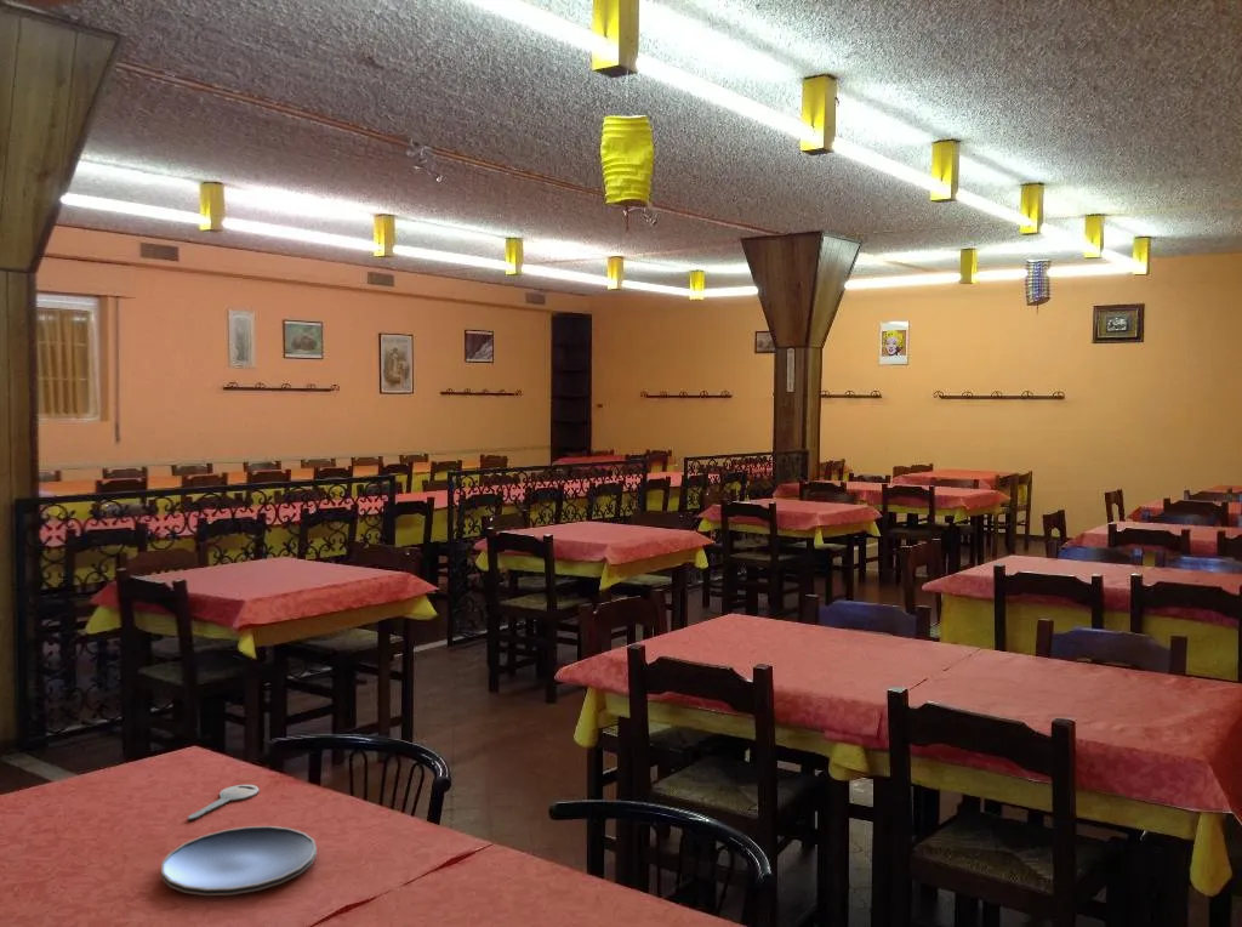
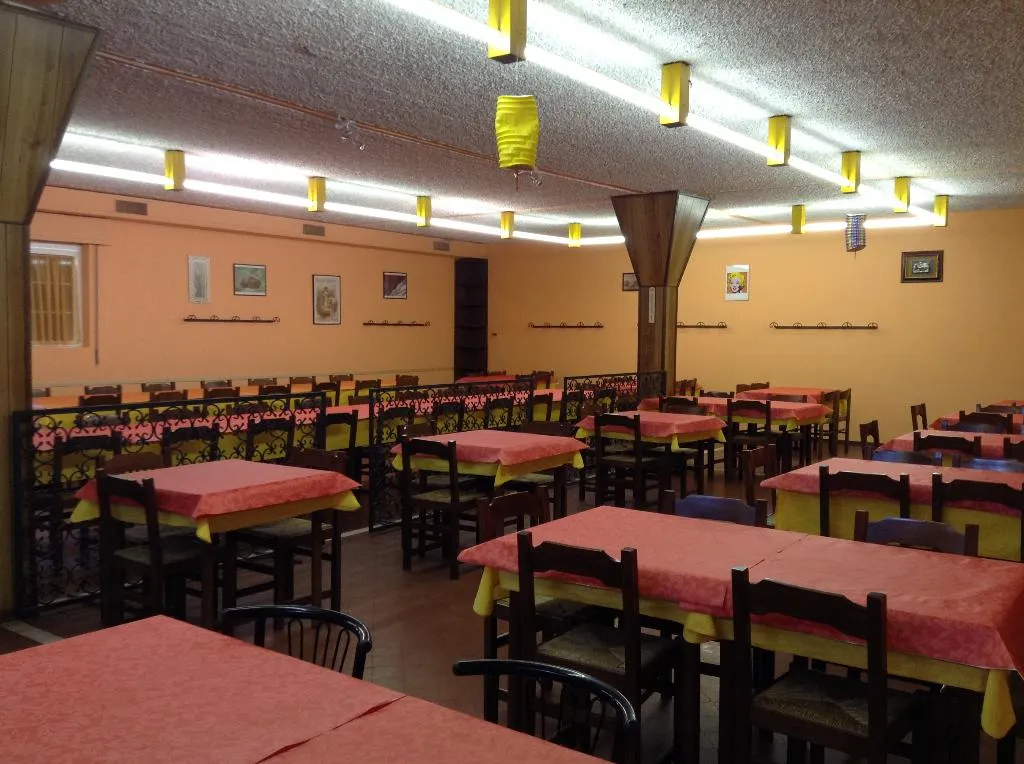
- plate [160,825,318,897]
- key [187,784,260,821]
